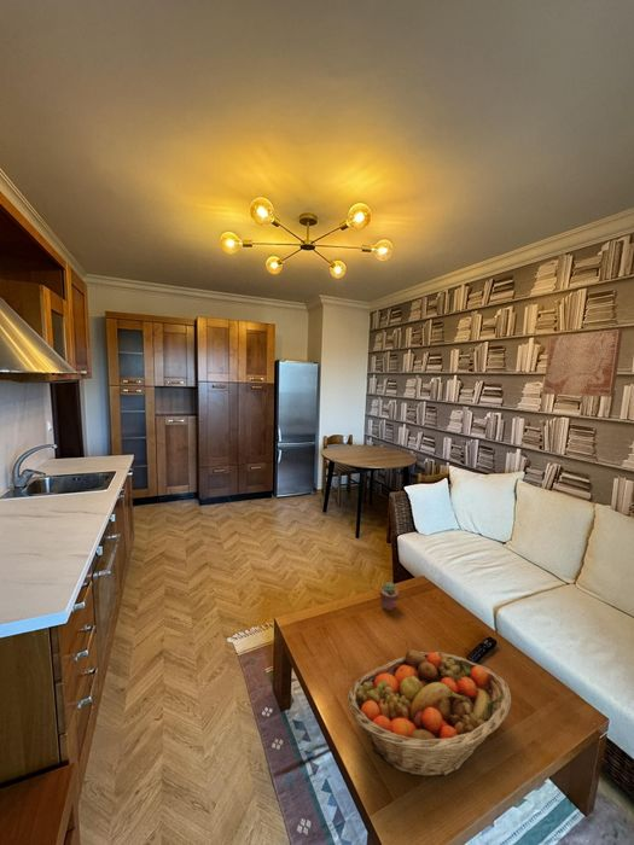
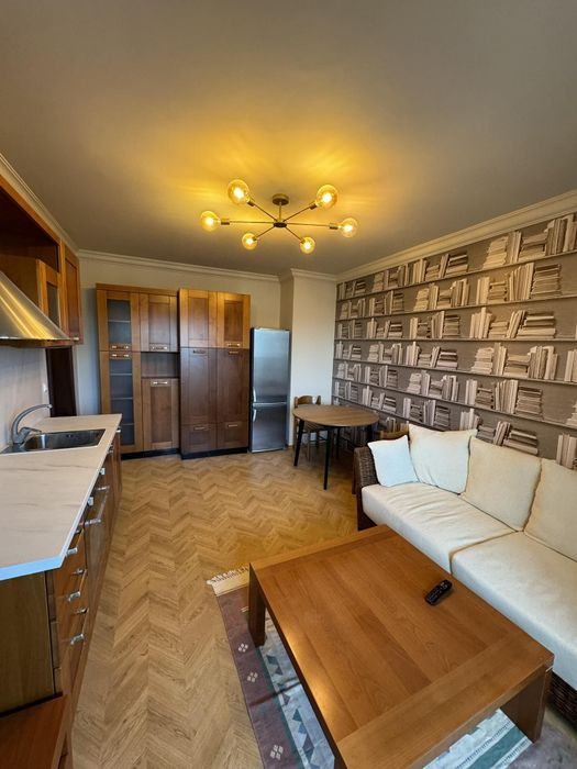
- fruit basket [347,648,512,777]
- potted succulent [378,581,400,612]
- wall art [542,328,624,398]
